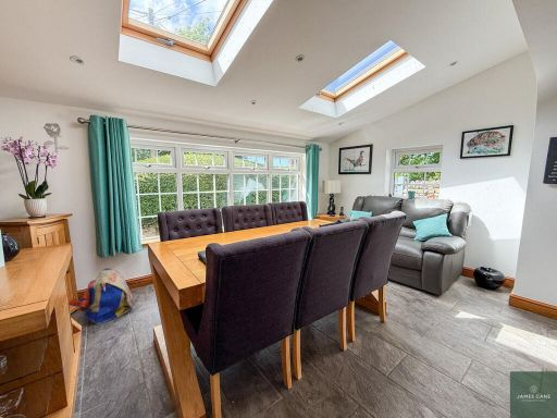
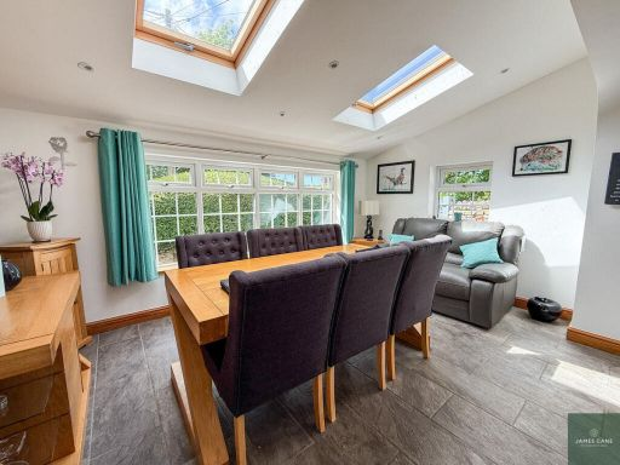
- backpack [67,267,134,325]
